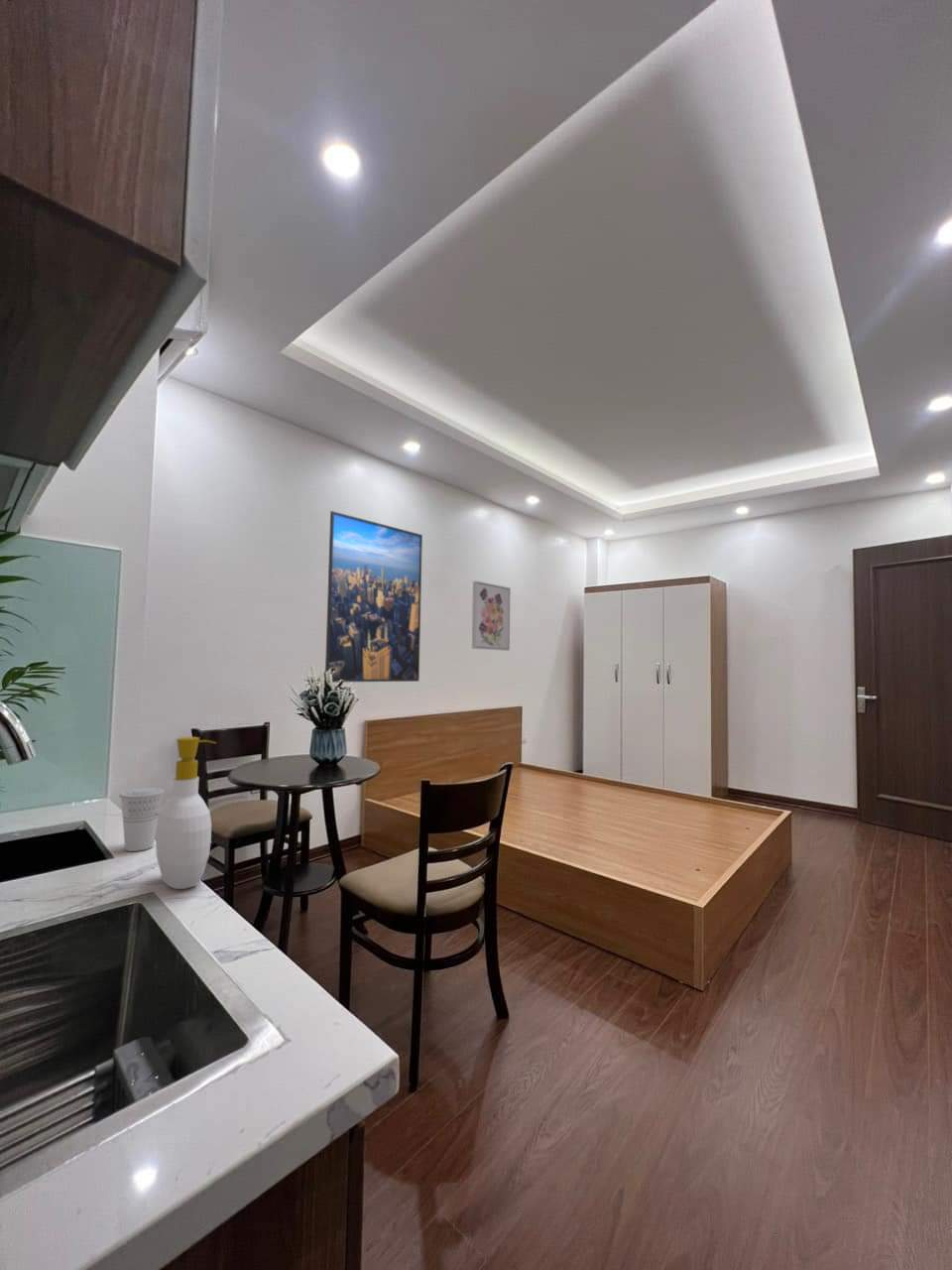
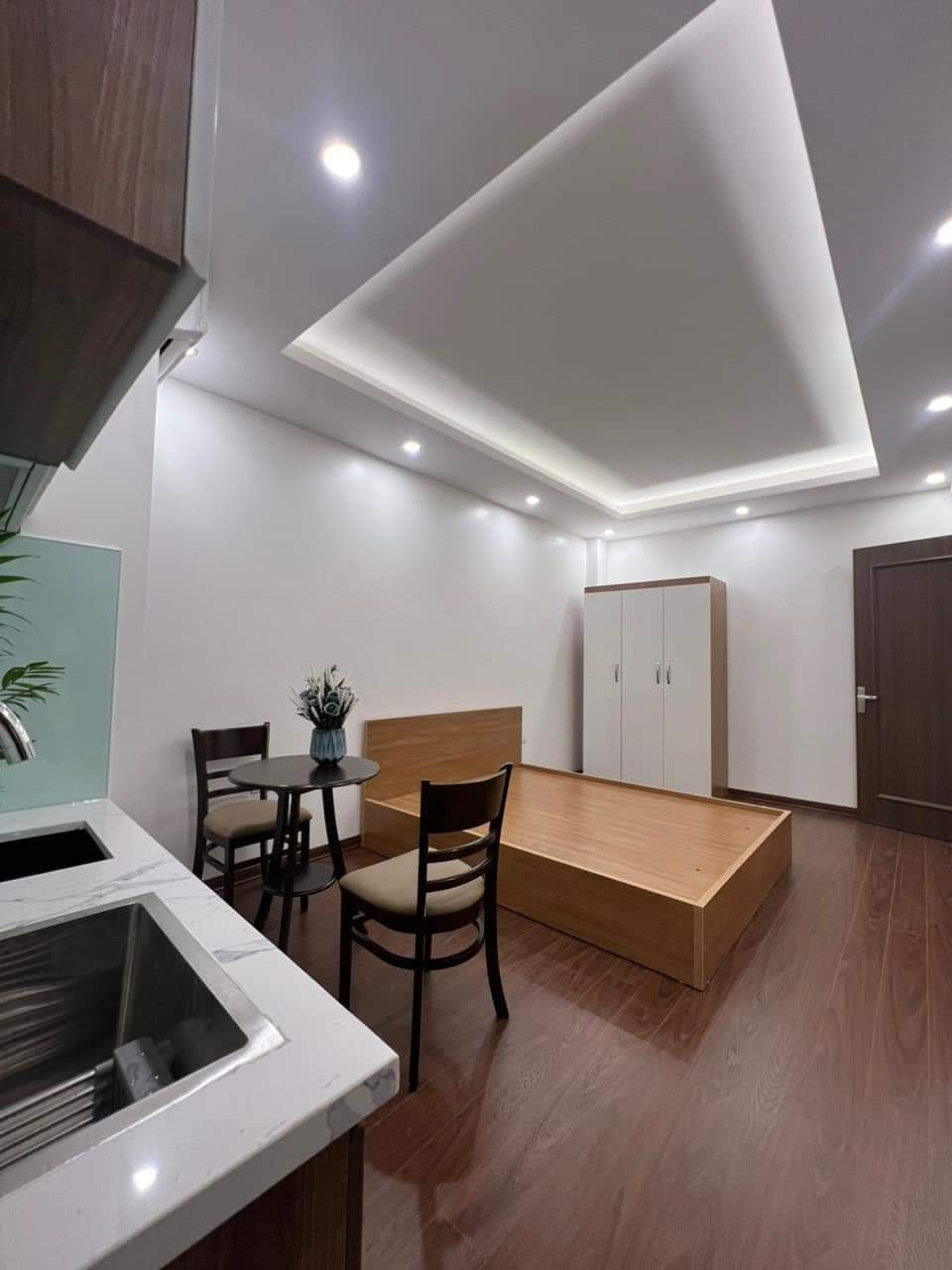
- wall art [471,580,512,652]
- cup [118,787,166,852]
- soap bottle [155,736,217,890]
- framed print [324,510,423,684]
